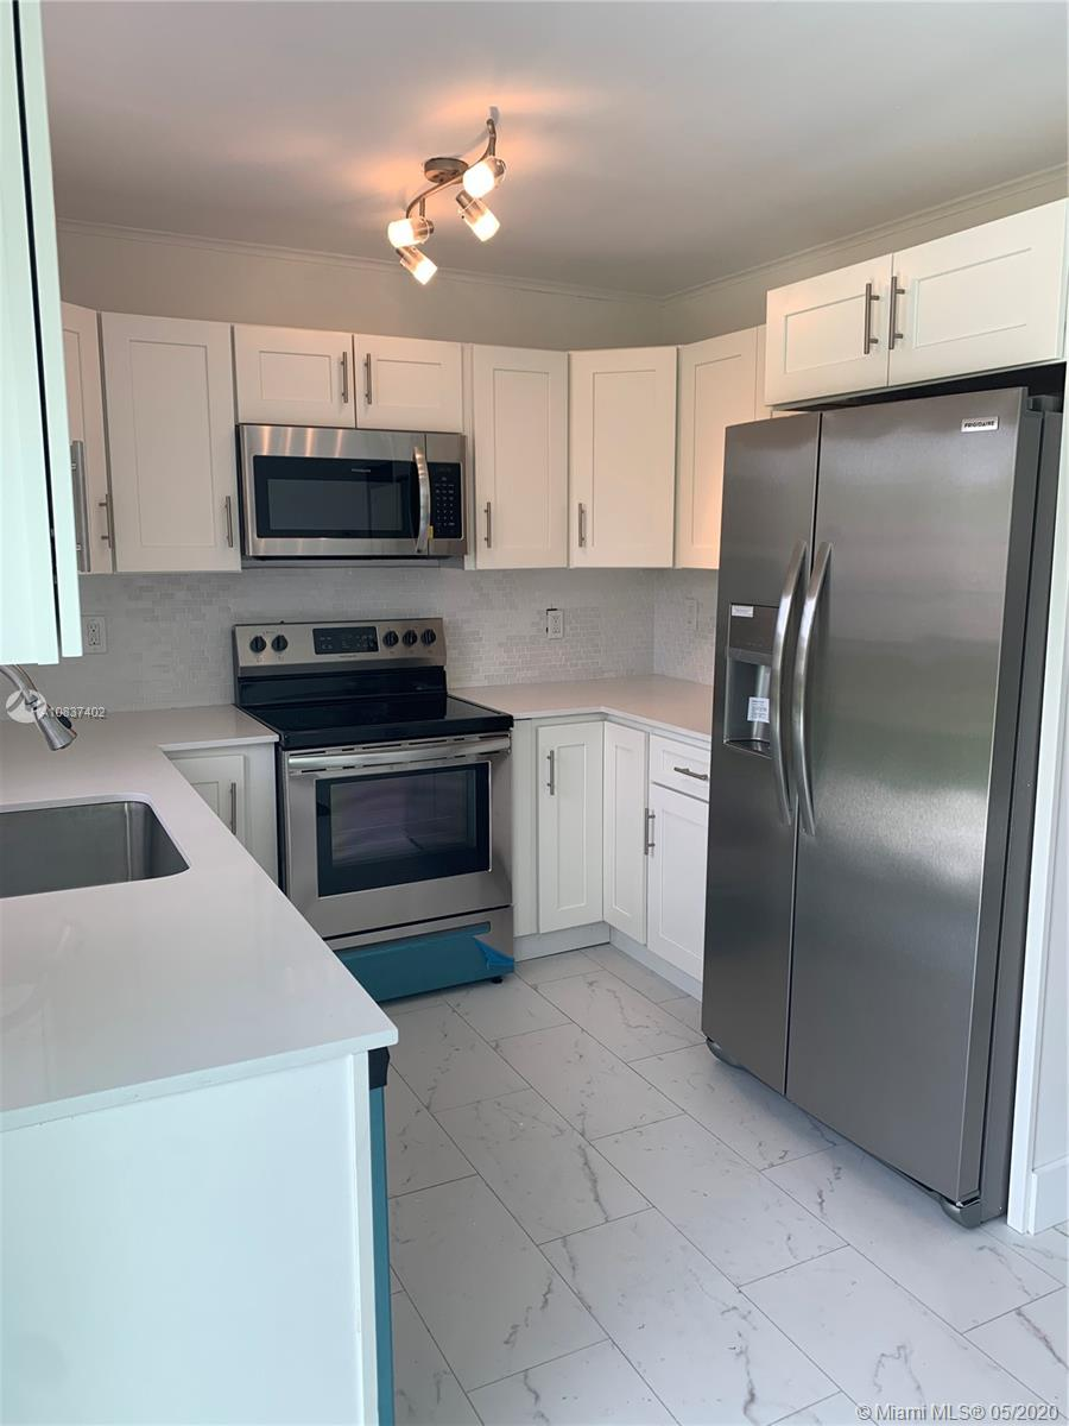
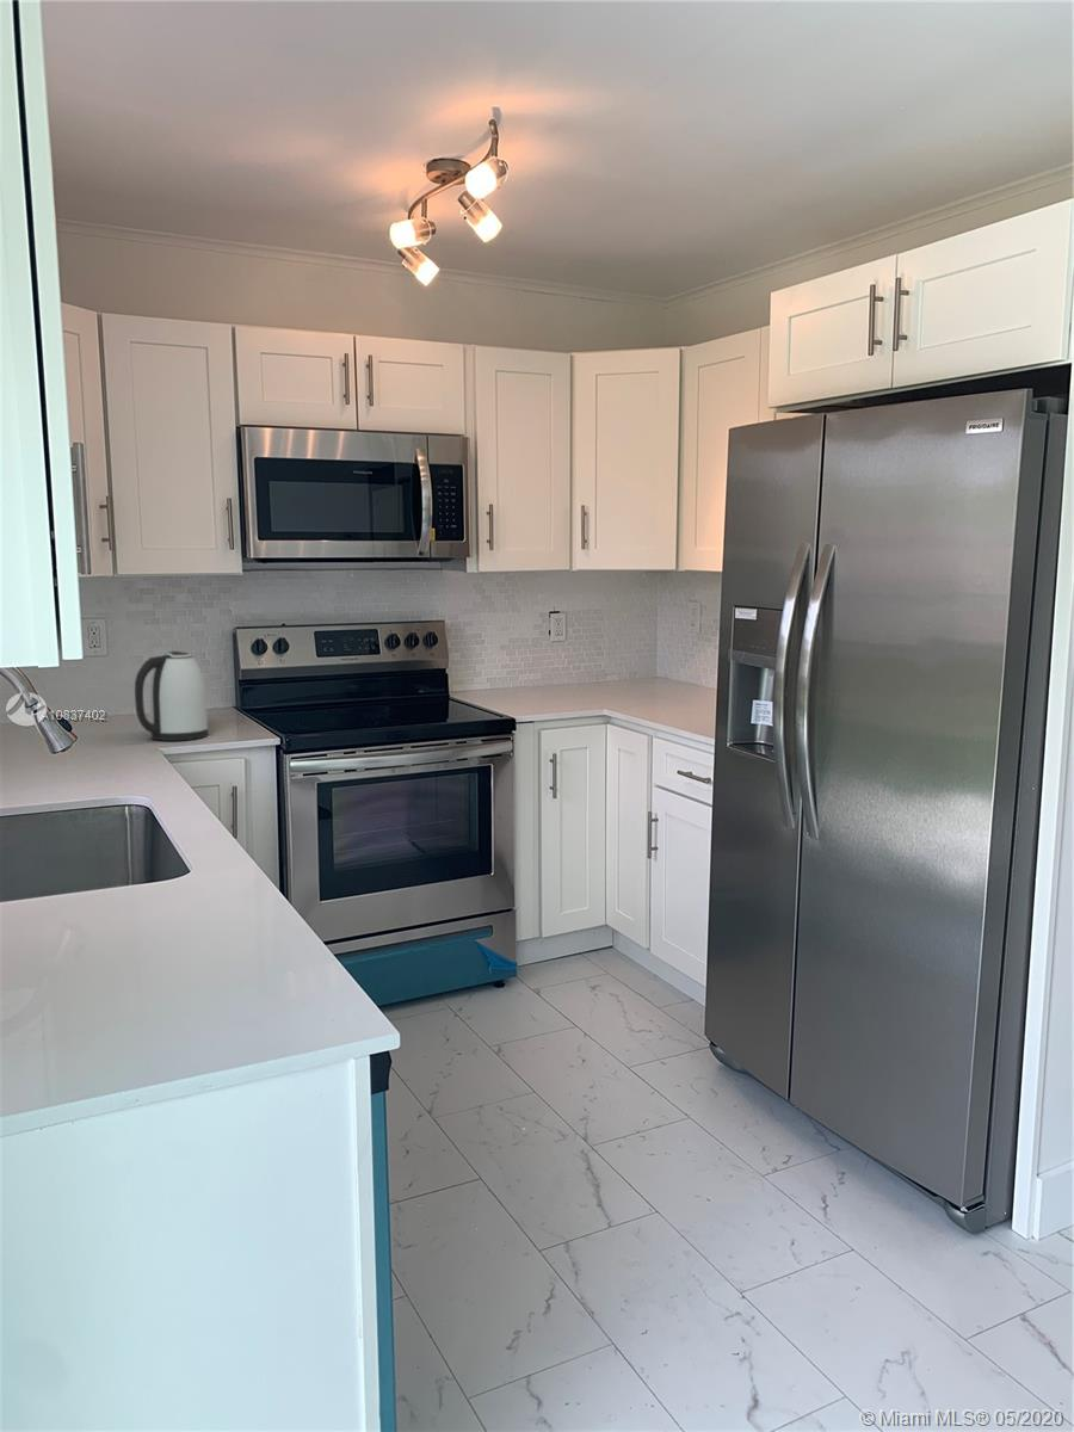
+ kettle [134,650,209,742]
